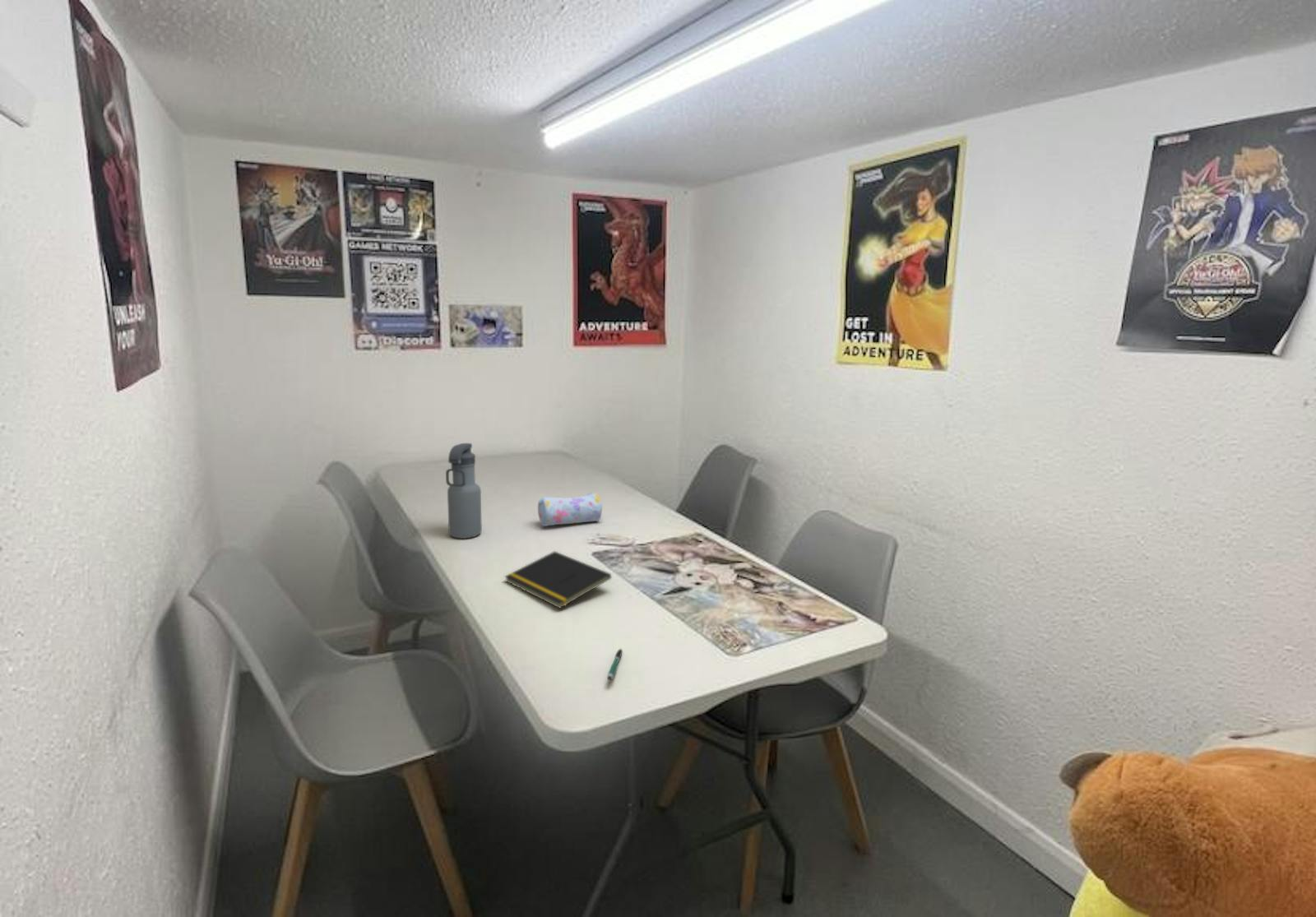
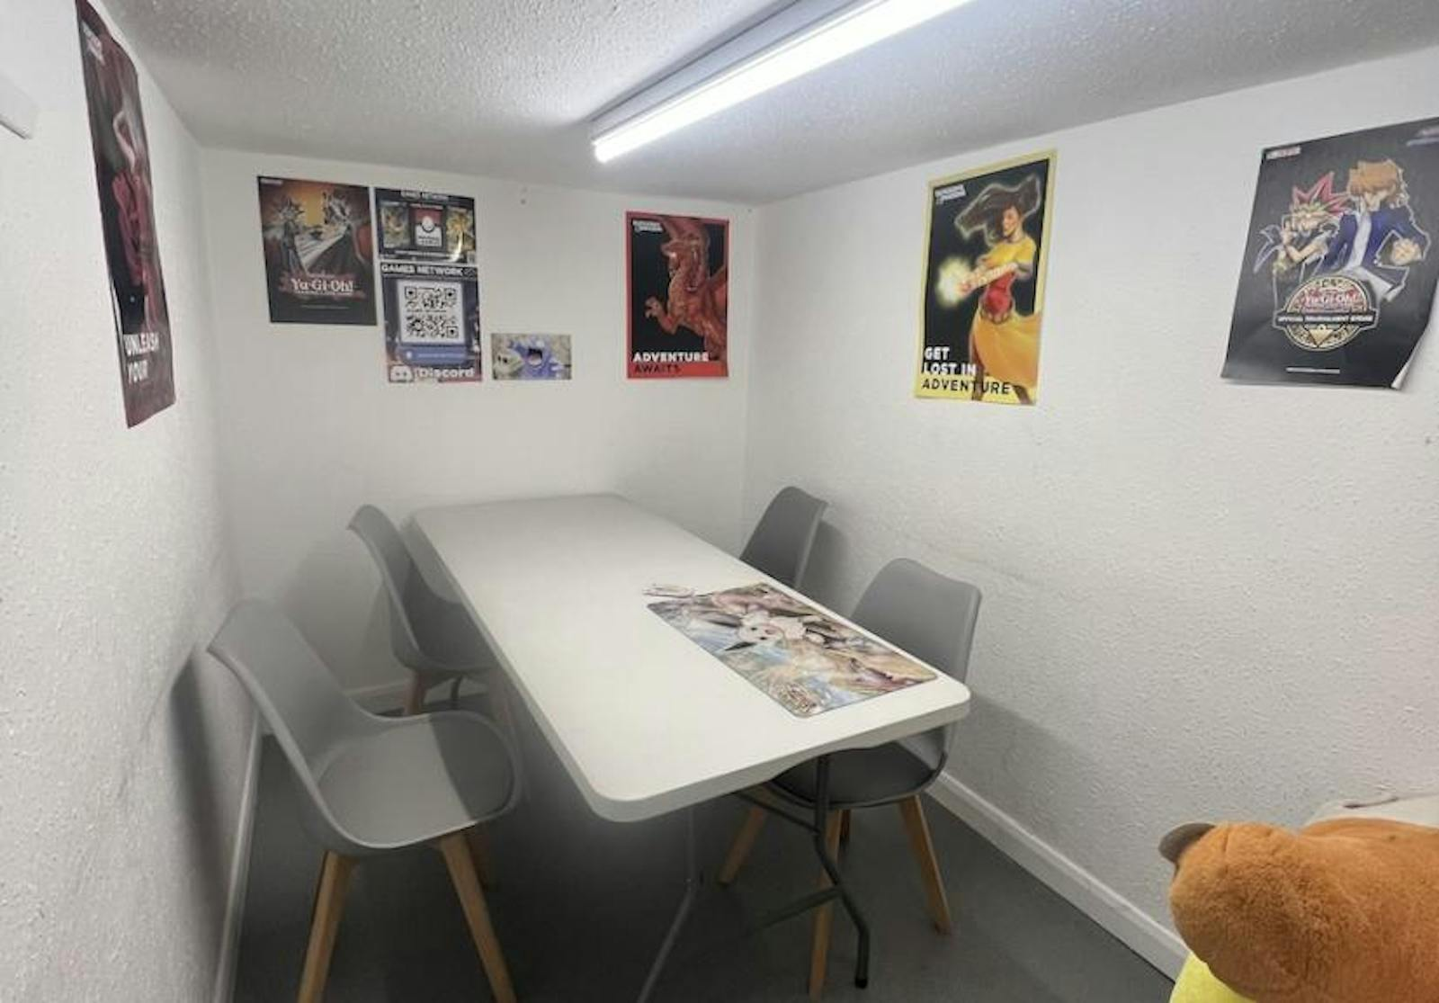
- pen [607,647,623,681]
- pencil case [537,492,603,527]
- notepad [503,550,612,609]
- water bottle [445,442,483,539]
